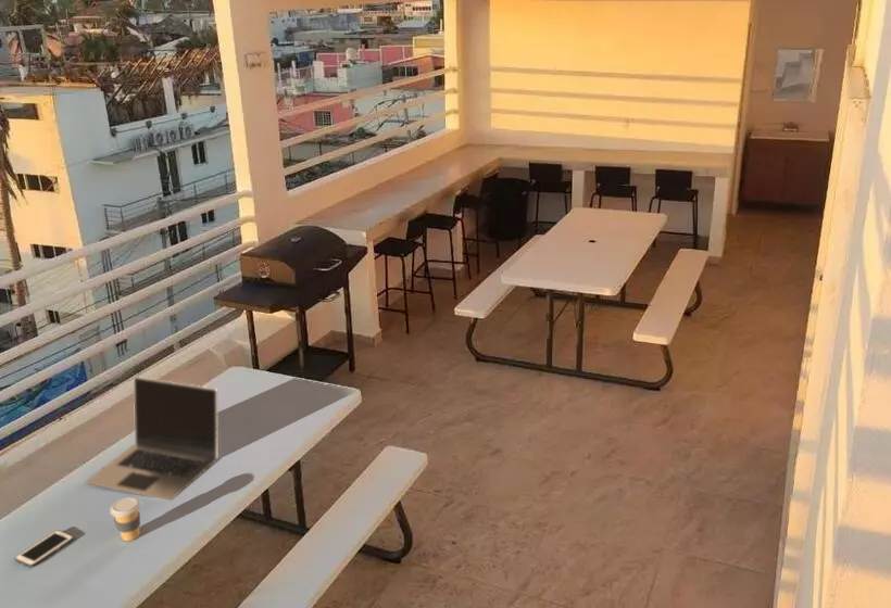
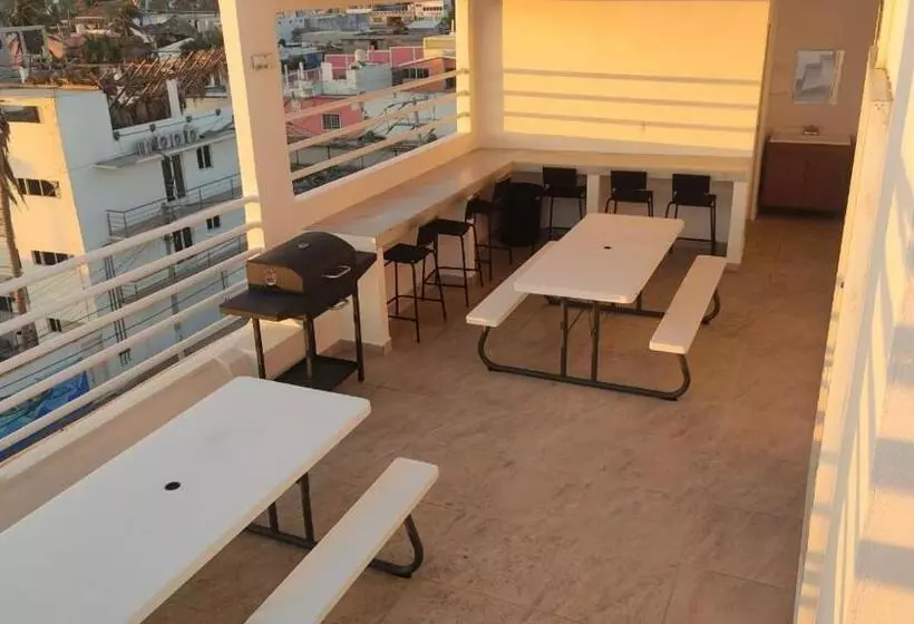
- coffee cup [109,496,141,542]
- cell phone [13,529,75,568]
- laptop [84,376,219,502]
